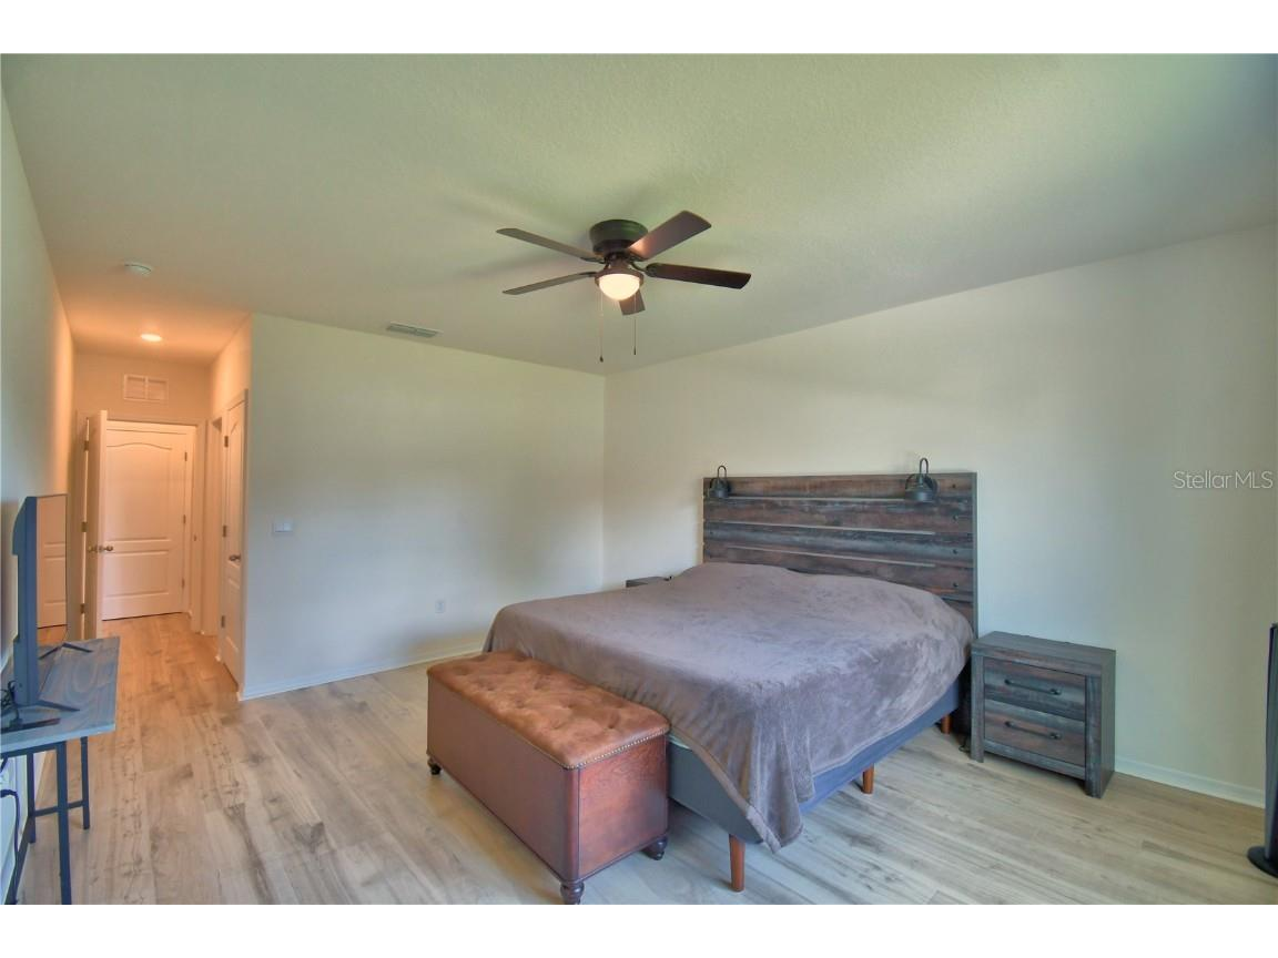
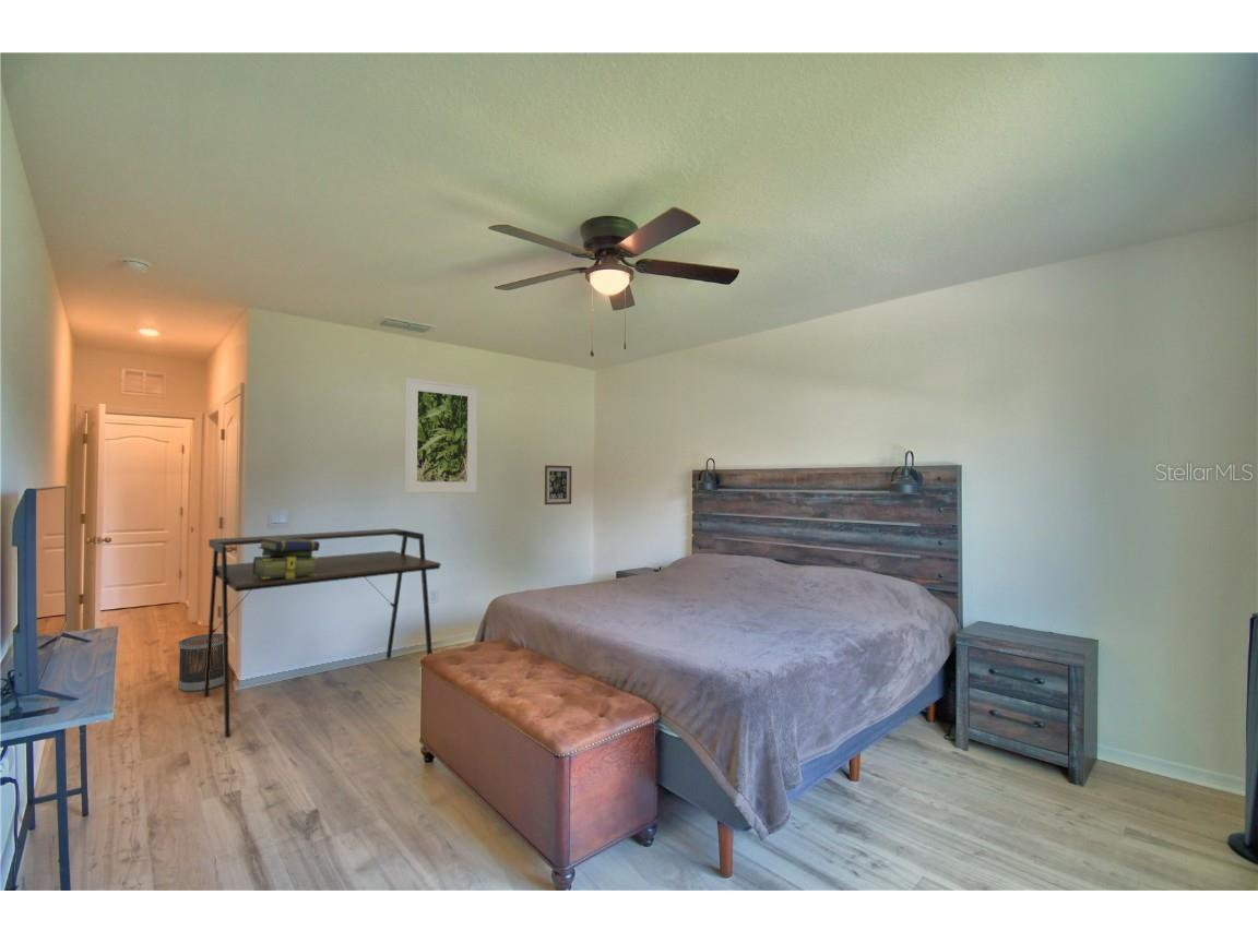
+ stack of books [252,538,321,578]
+ wastebasket [177,633,224,693]
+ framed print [404,377,479,494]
+ desk [203,527,442,739]
+ wall art [544,464,572,505]
